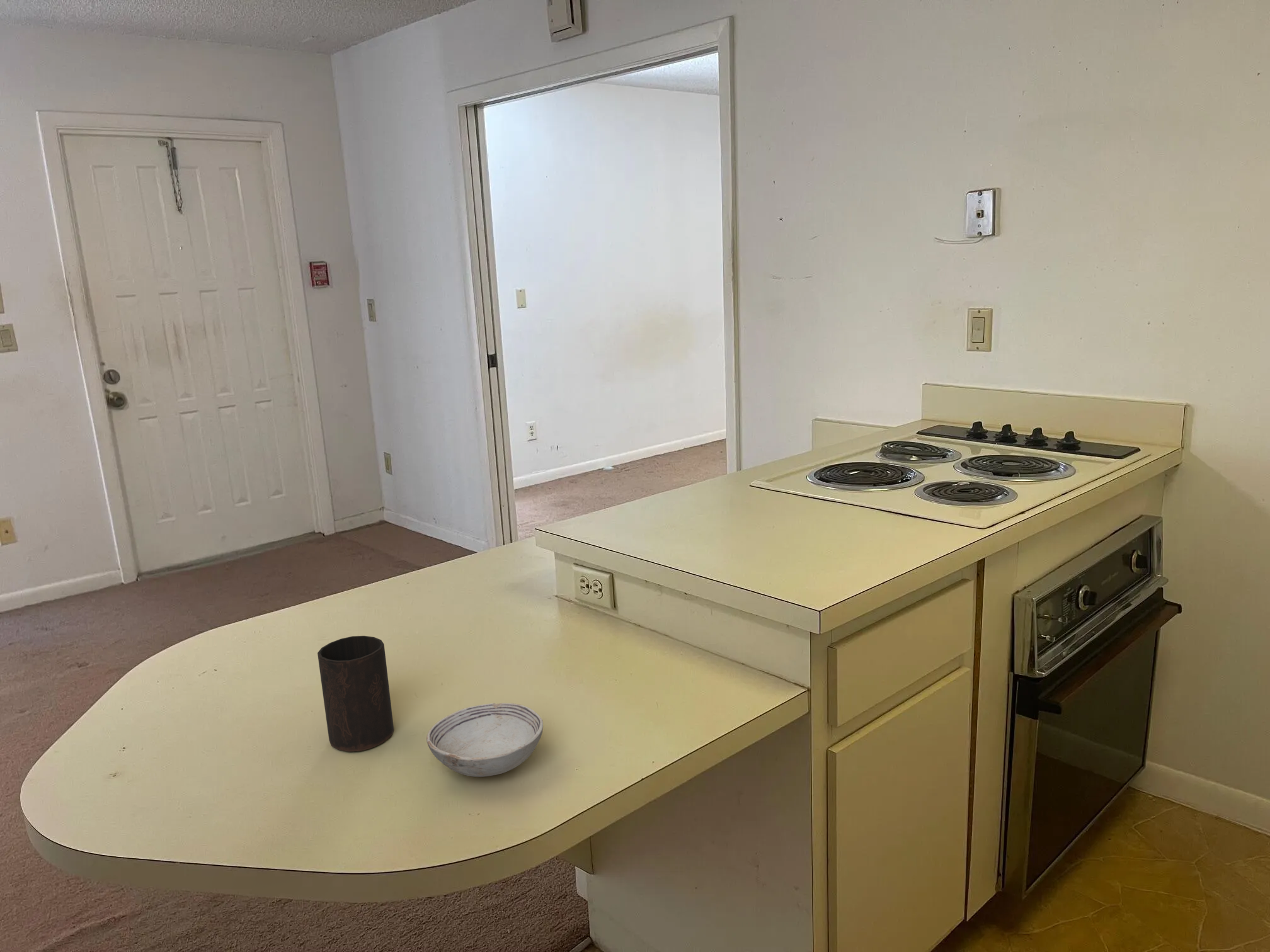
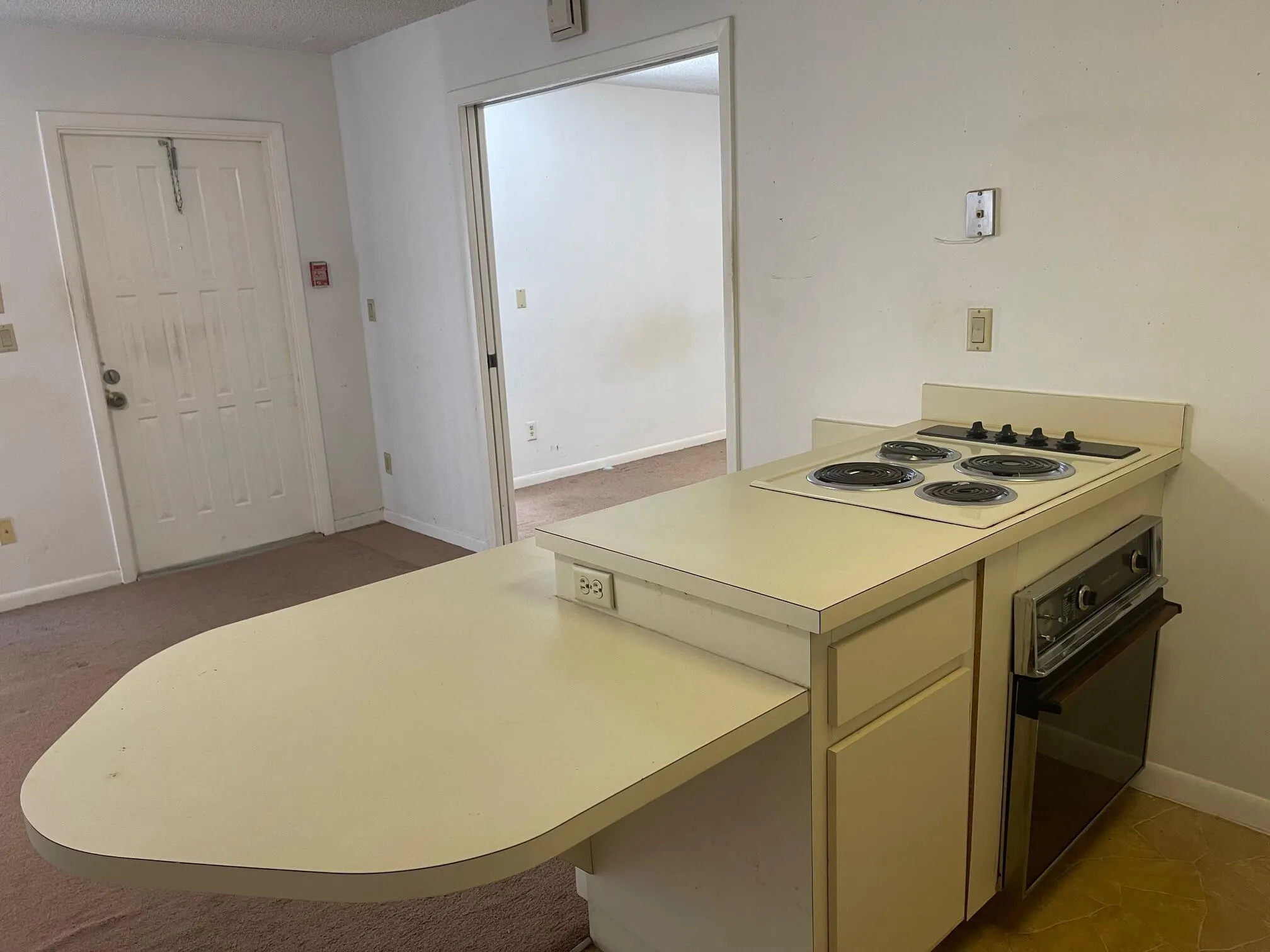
- bowl [426,702,544,778]
- cup [317,635,394,752]
